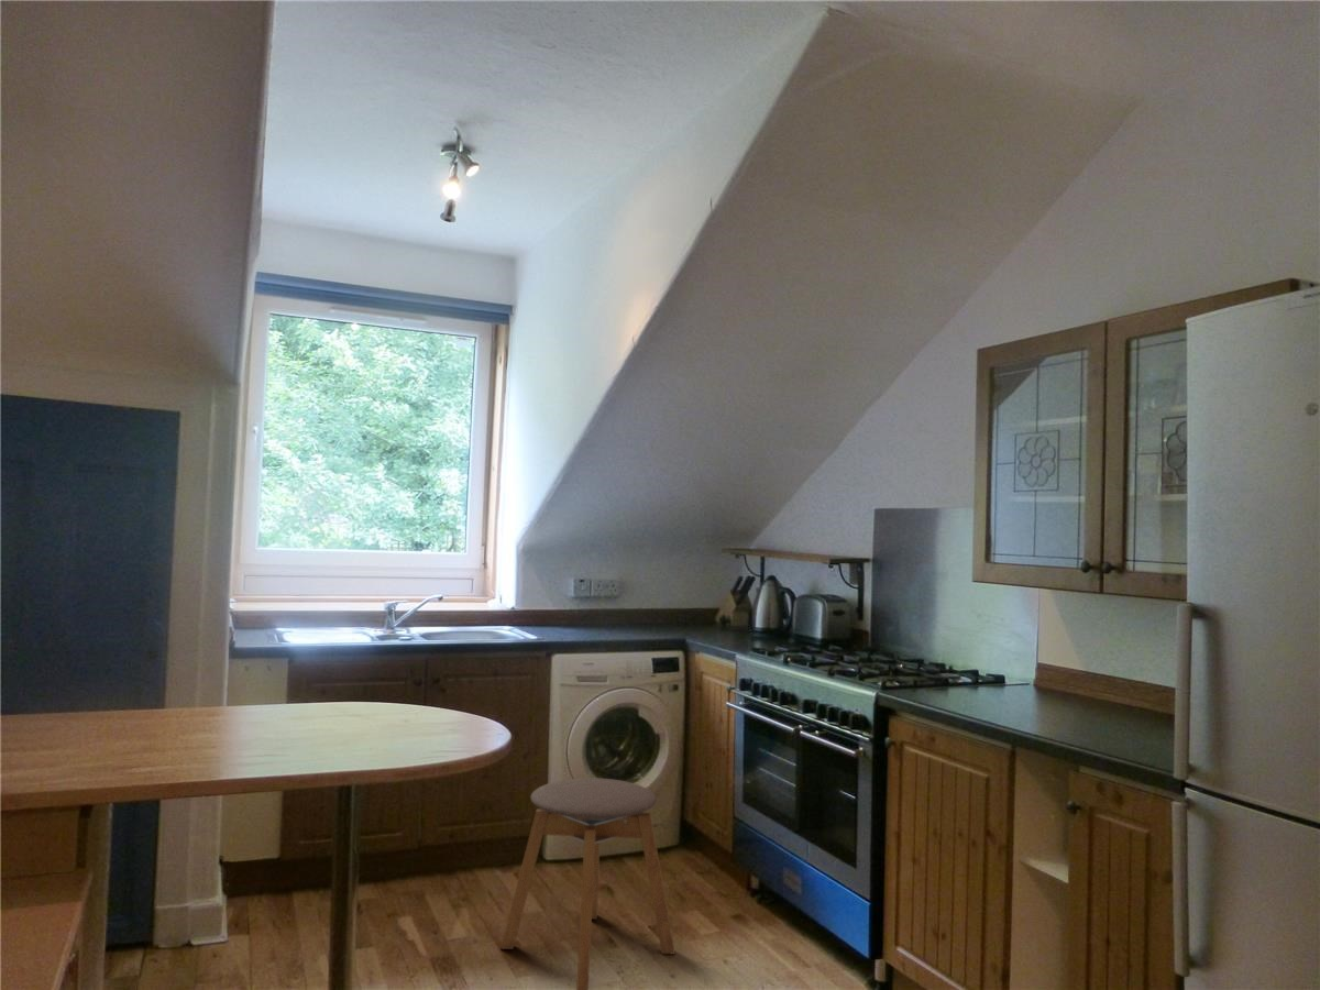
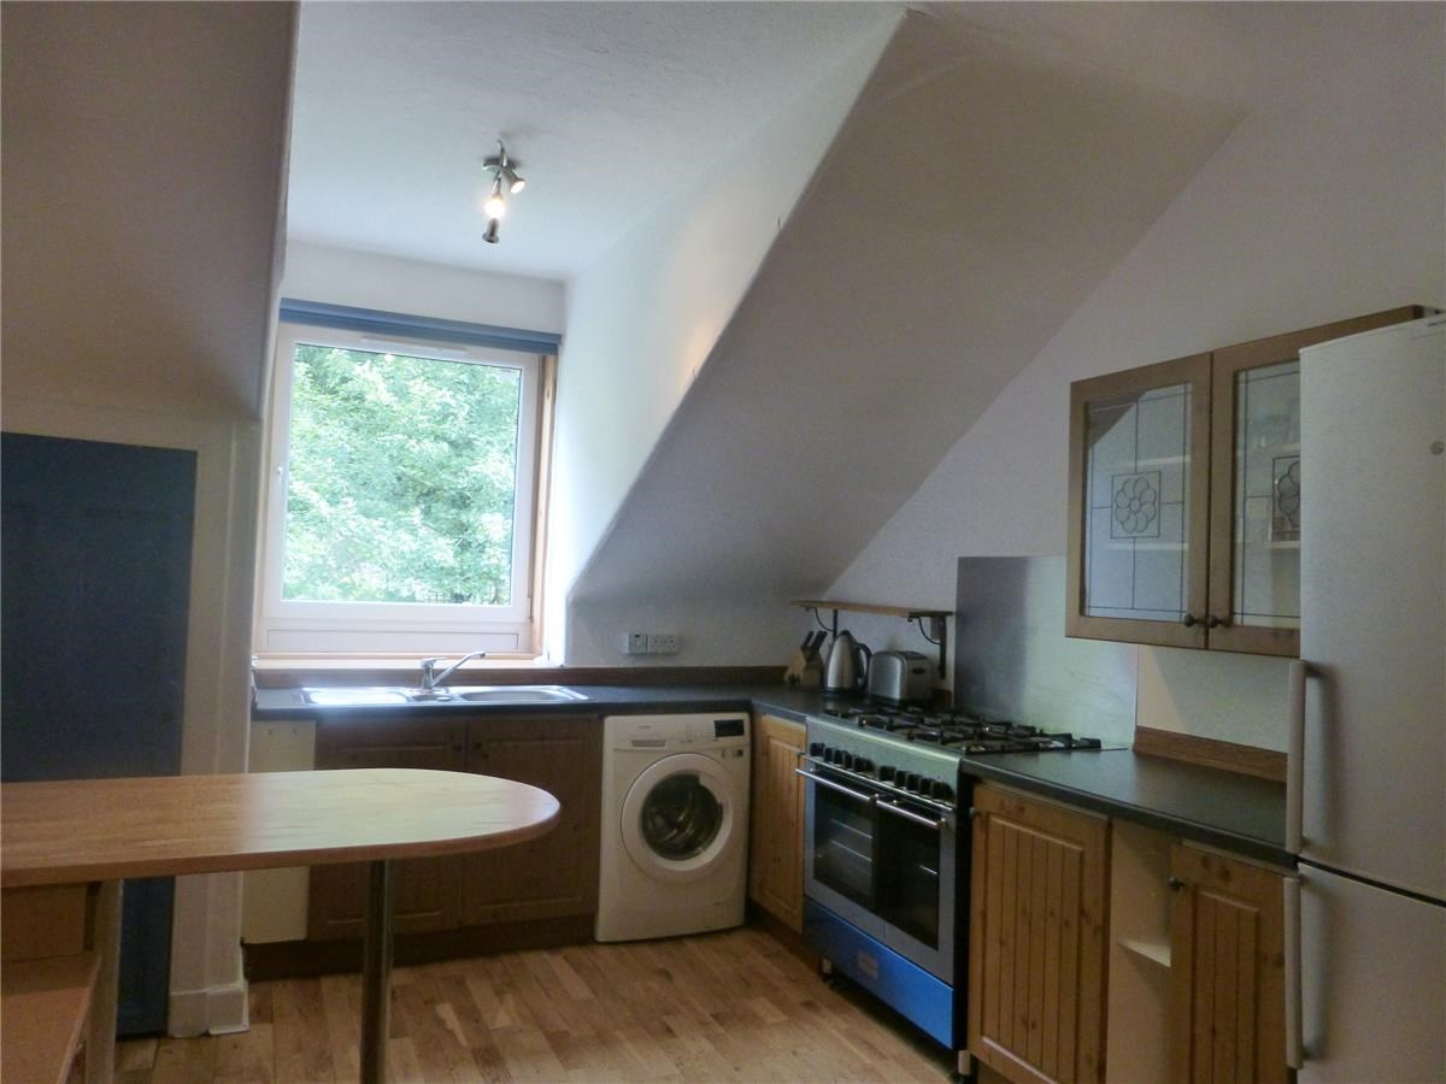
- stool [499,777,676,990]
